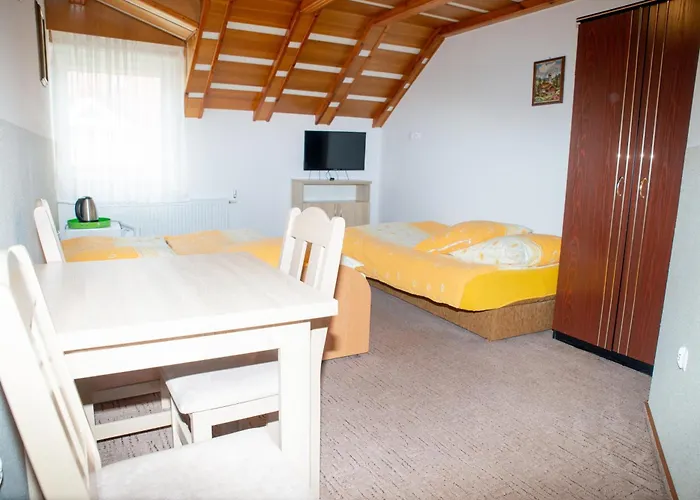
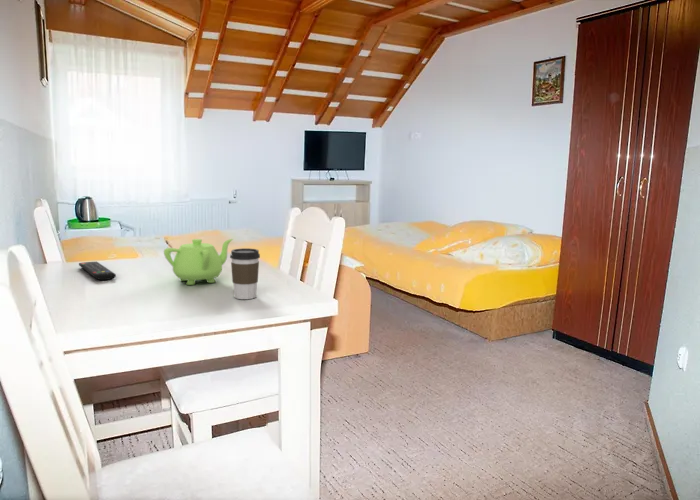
+ coffee cup [229,247,261,300]
+ teapot [163,238,234,286]
+ remote control [78,261,117,281]
